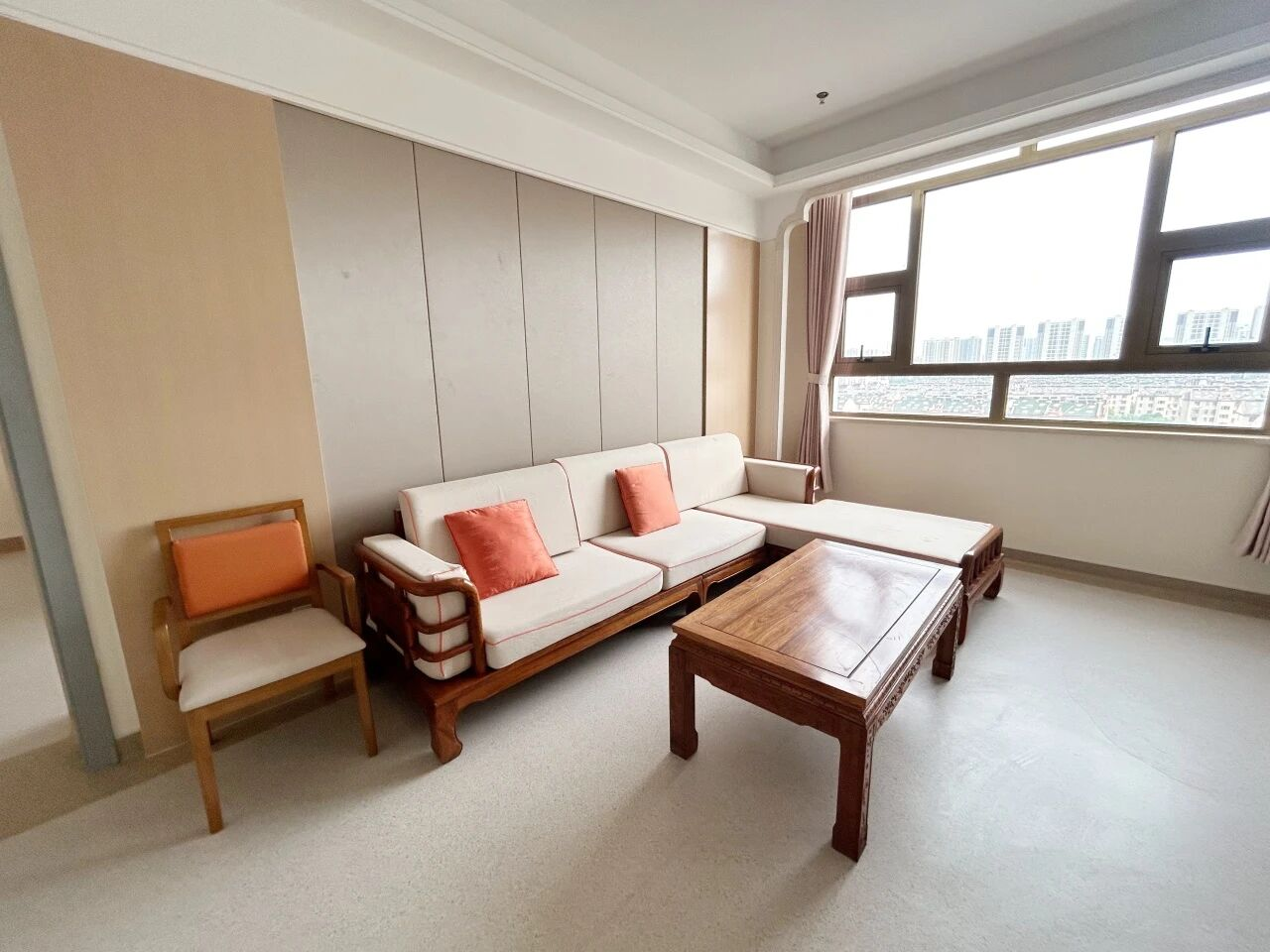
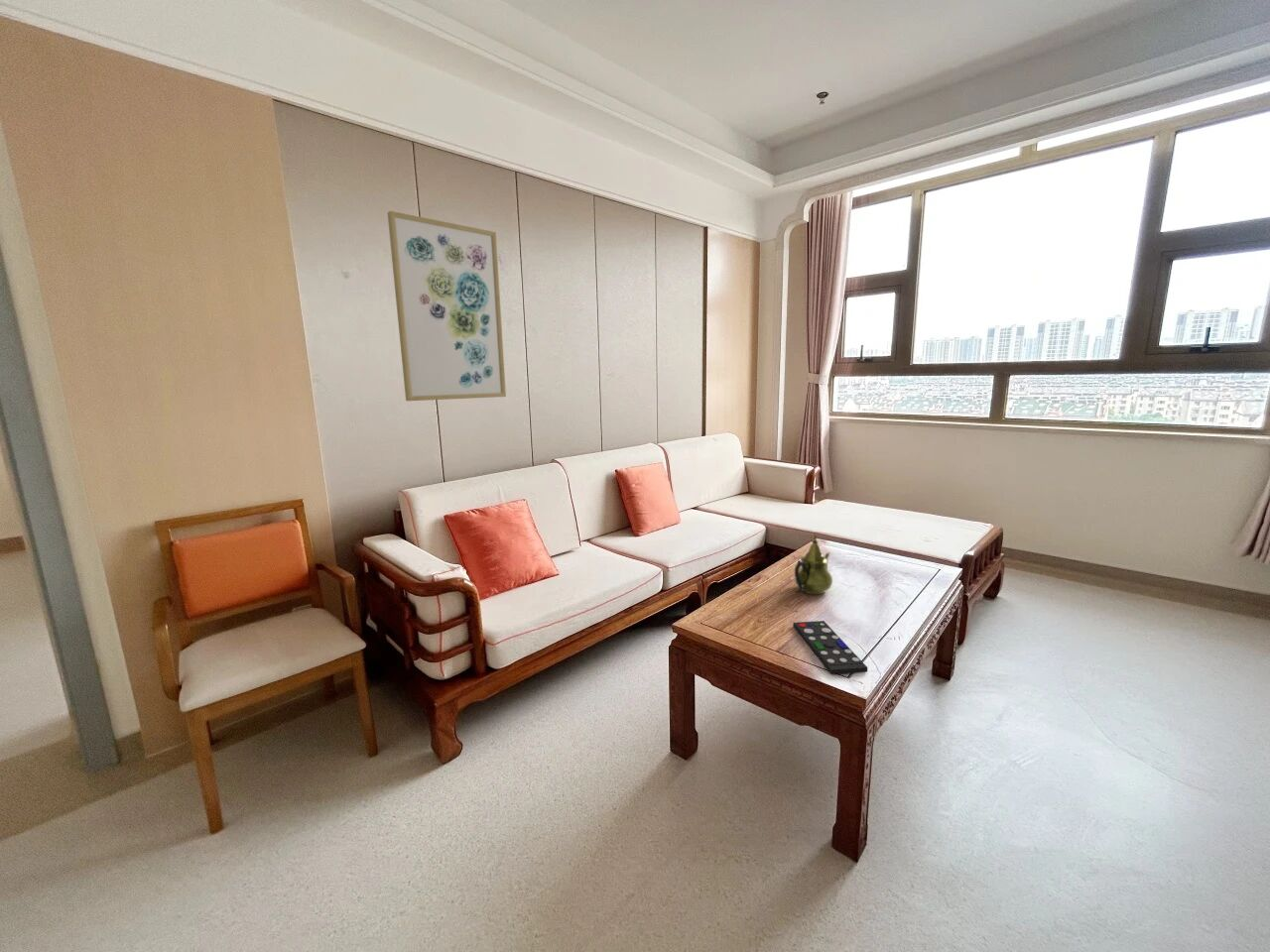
+ wall art [387,210,507,402]
+ teapot [794,534,833,595]
+ remote control [792,620,868,675]
